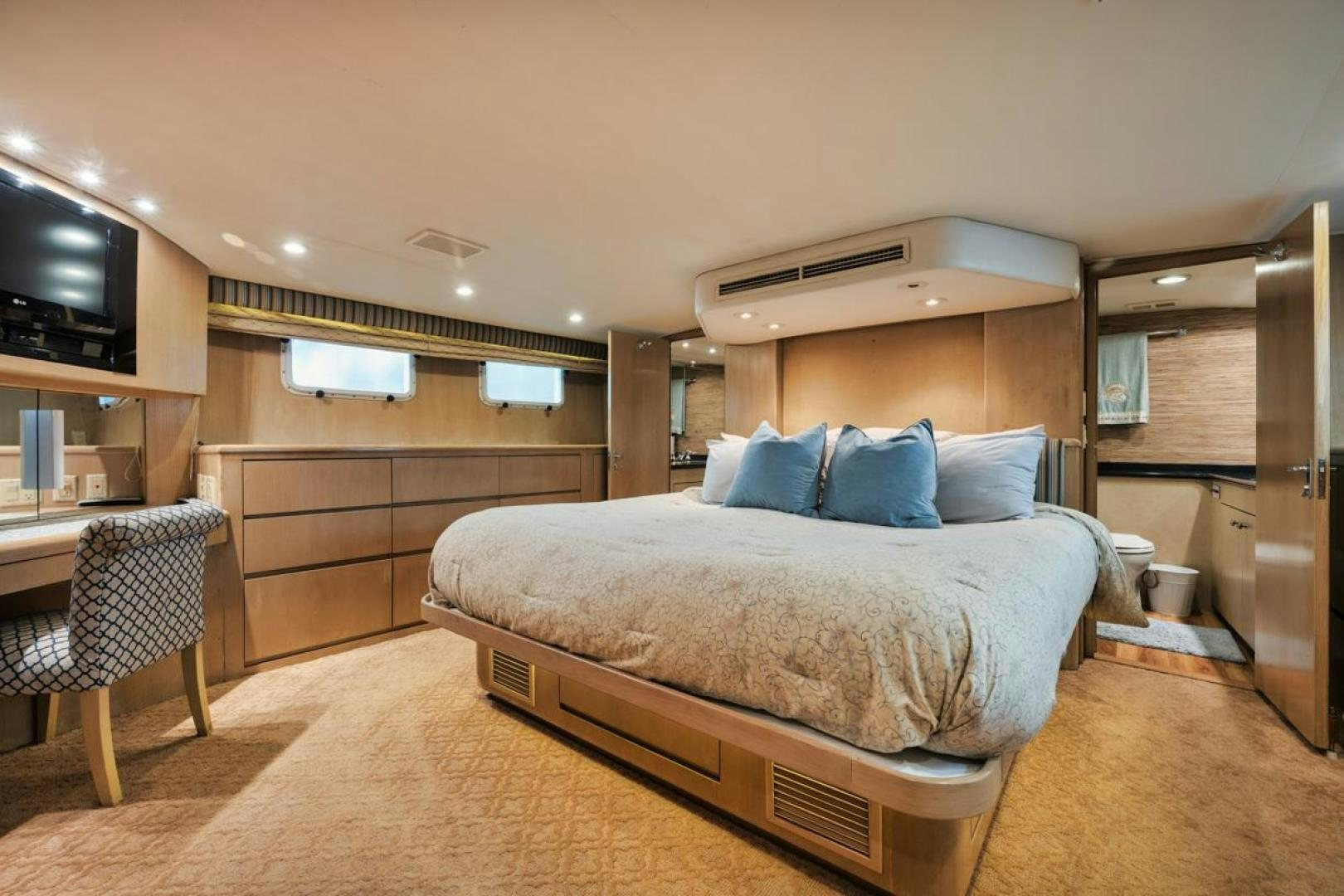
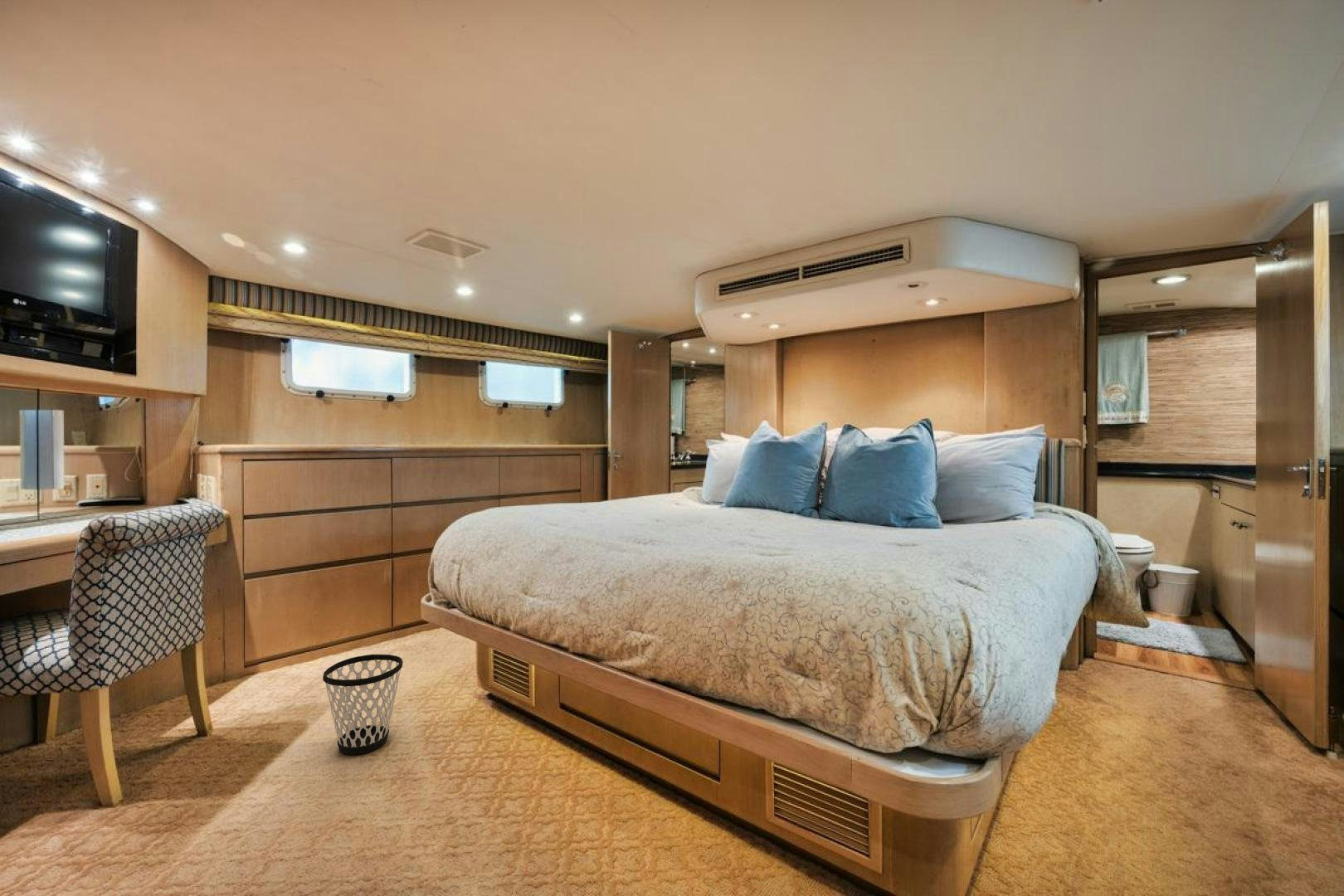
+ wastebasket [322,654,404,756]
